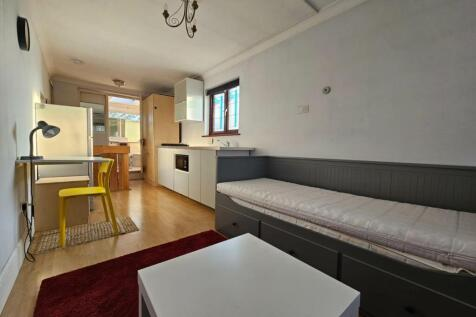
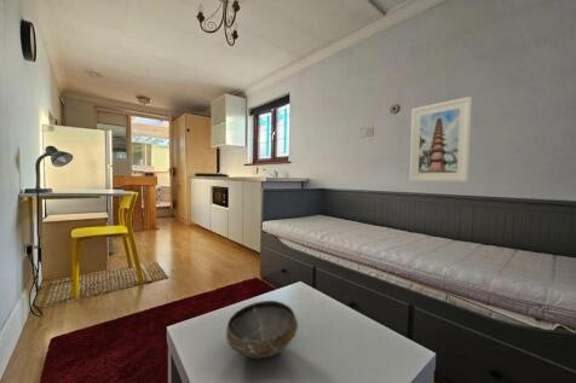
+ bowl [225,300,299,360]
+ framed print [408,95,473,182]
